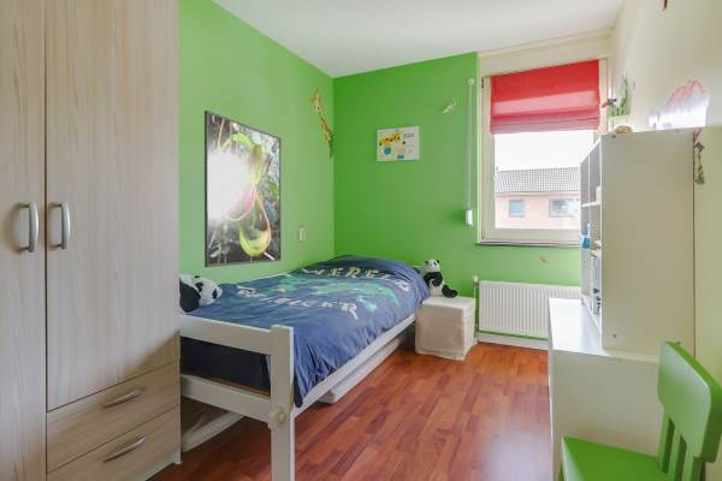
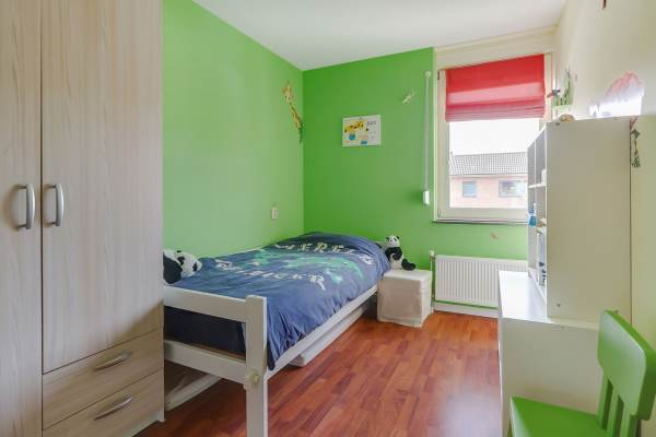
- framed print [203,109,283,268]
